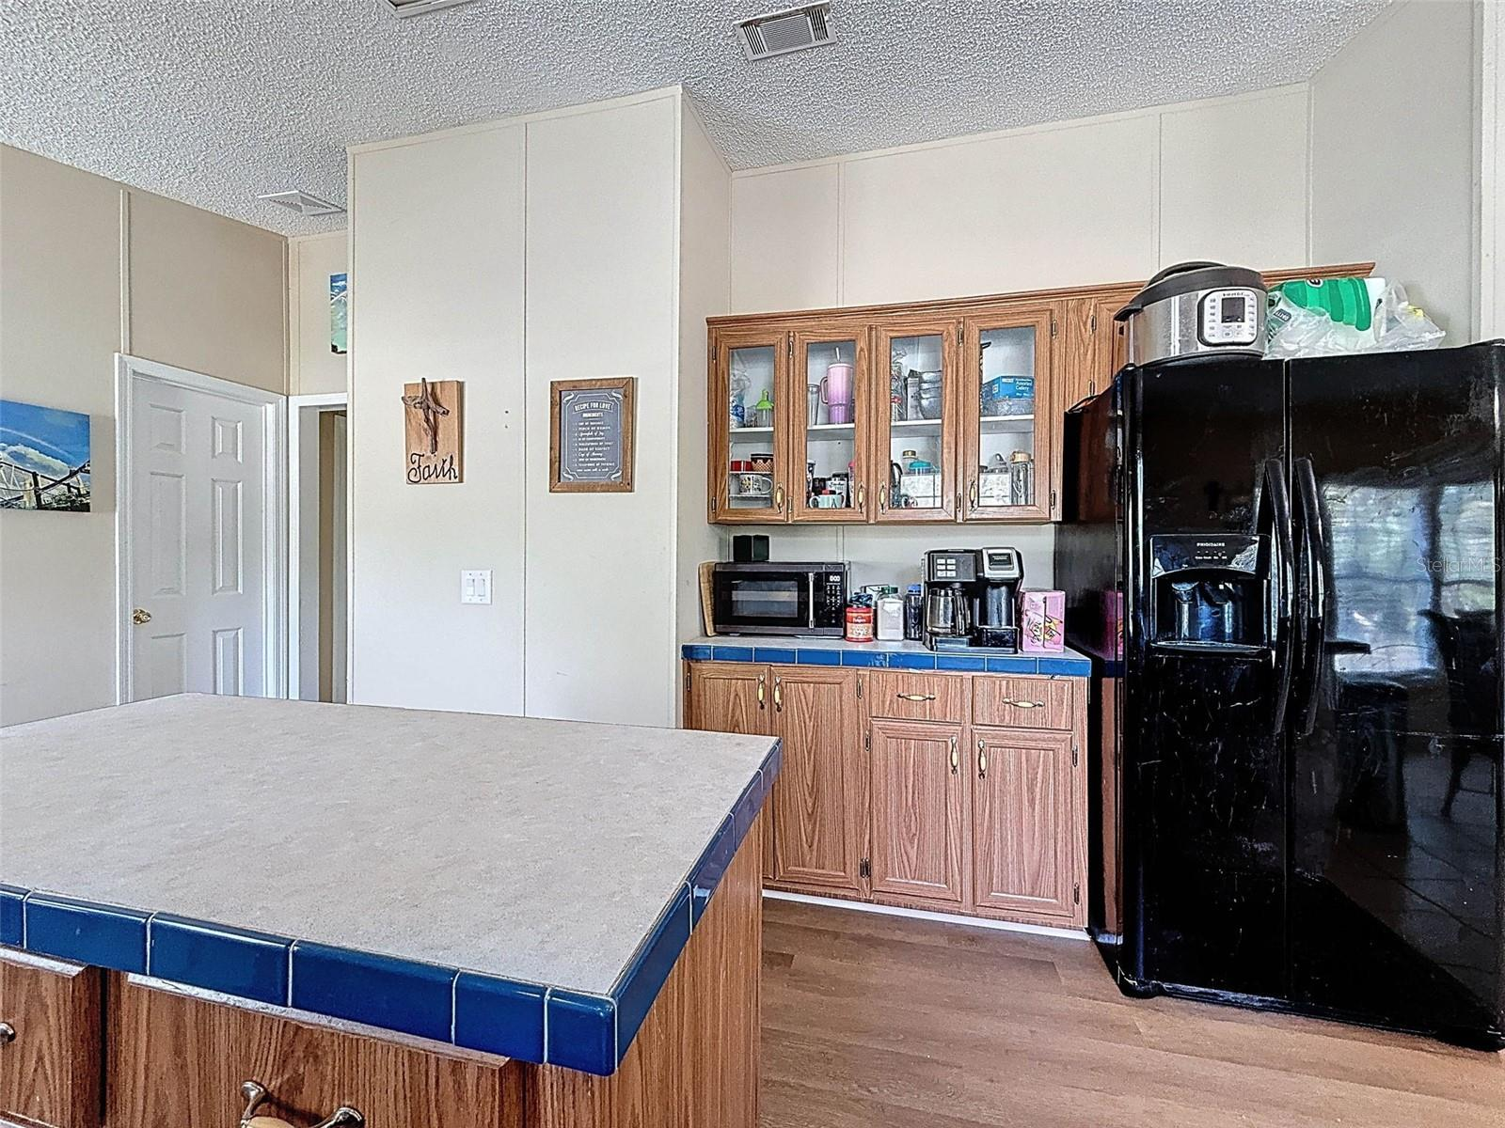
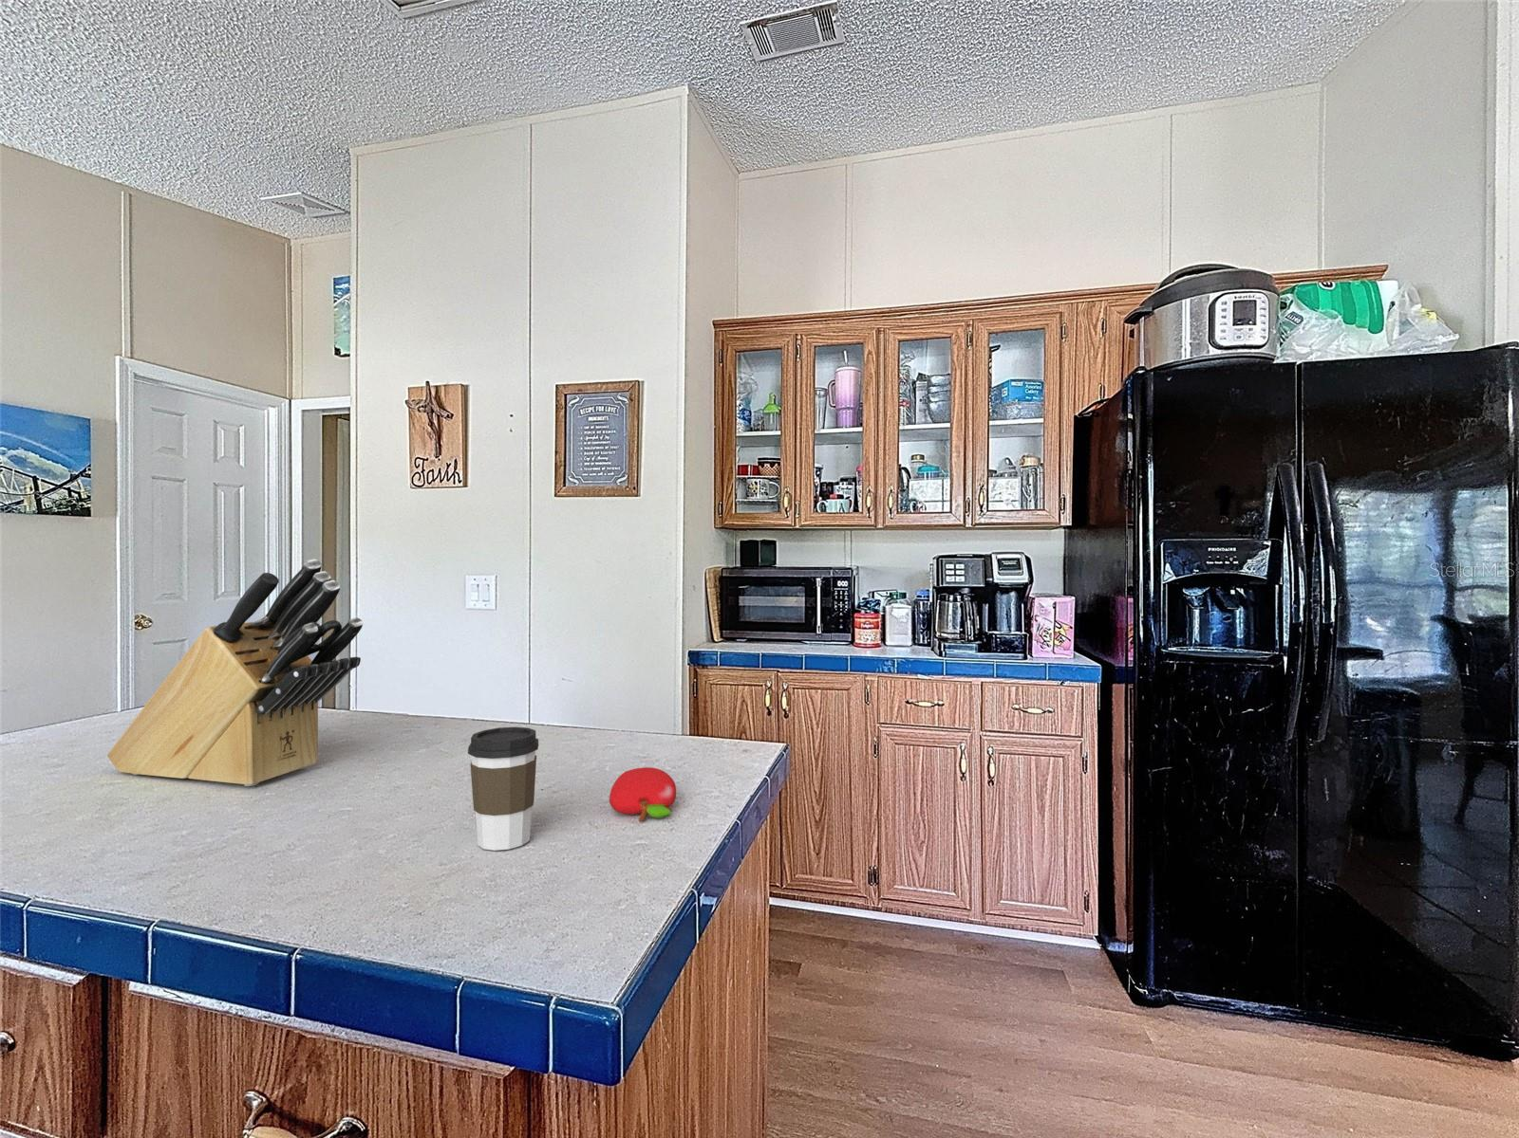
+ fruit [609,766,677,822]
+ knife block [106,558,364,787]
+ coffee cup [468,727,539,851]
